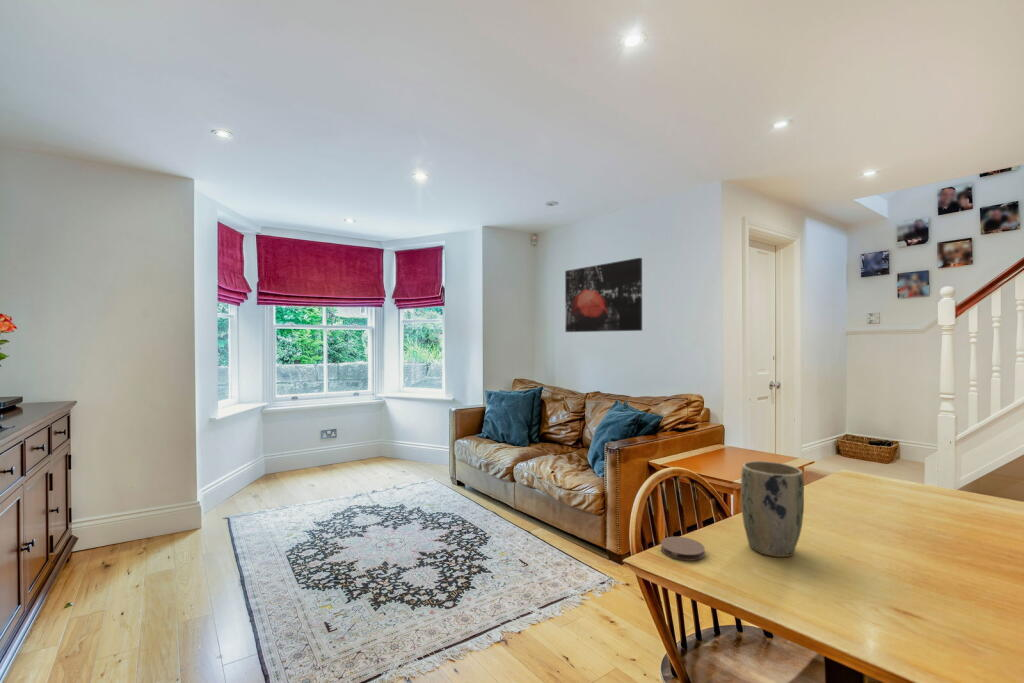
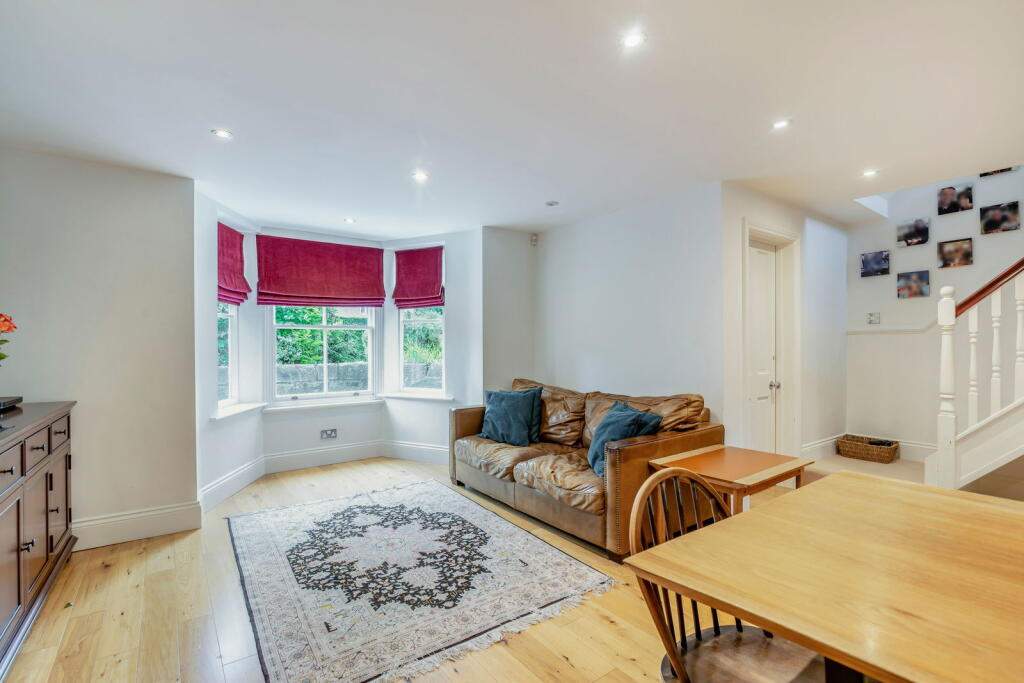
- wall art [564,257,643,333]
- coaster [660,536,706,562]
- plant pot [740,460,805,558]
